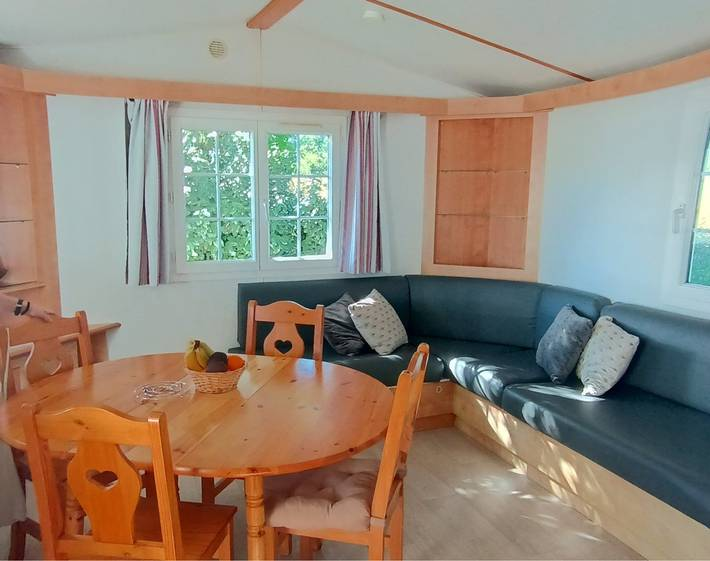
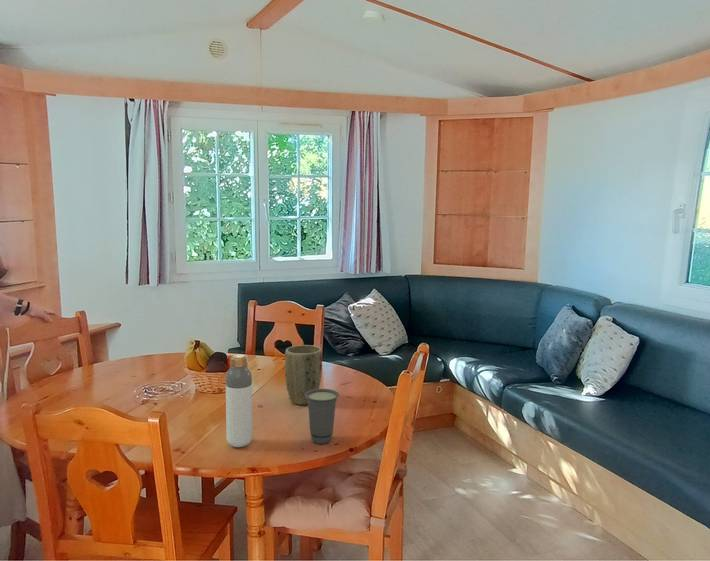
+ bottle [225,354,253,448]
+ plant pot [284,344,323,406]
+ cup [305,388,340,445]
